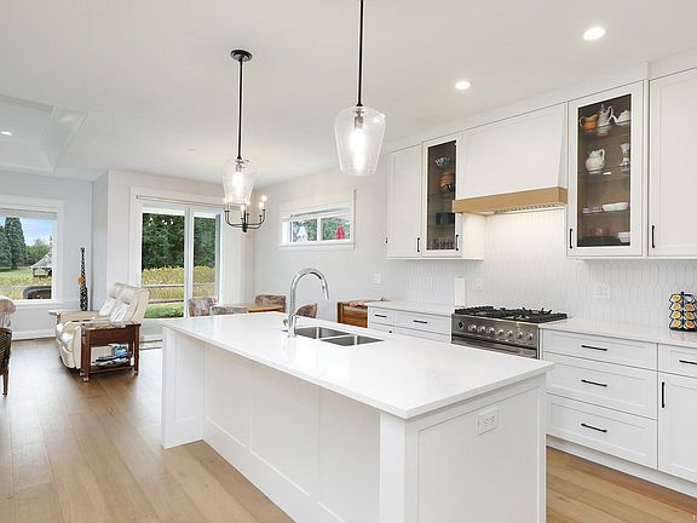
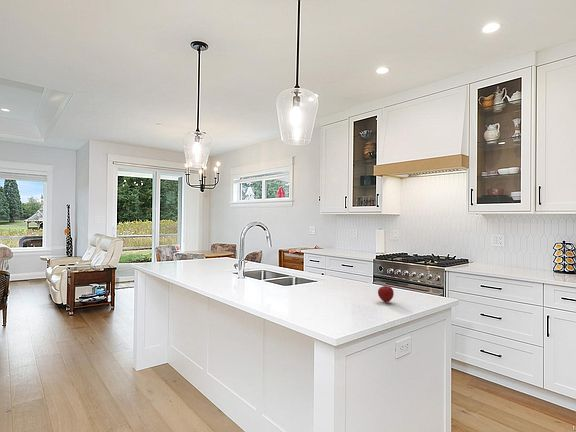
+ apple [377,285,395,303]
